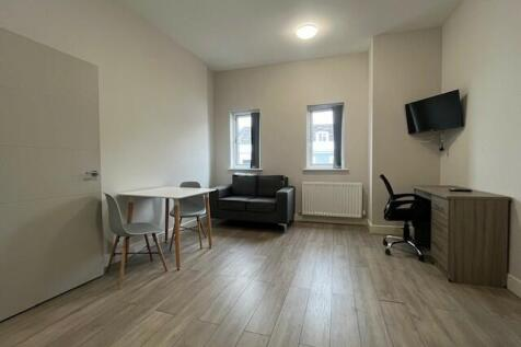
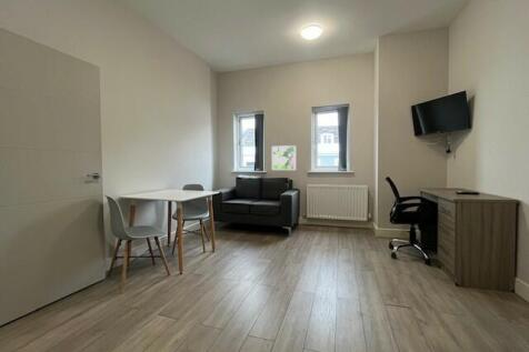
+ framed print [271,144,297,171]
